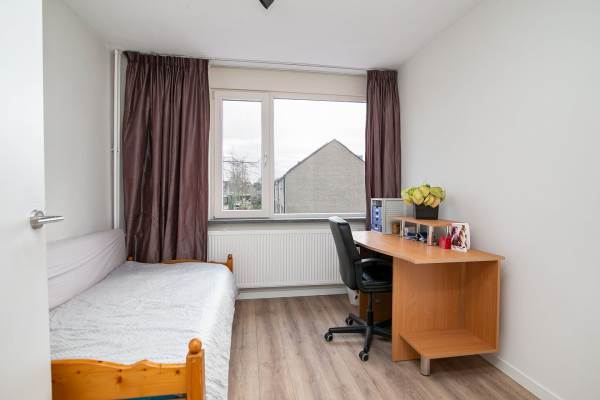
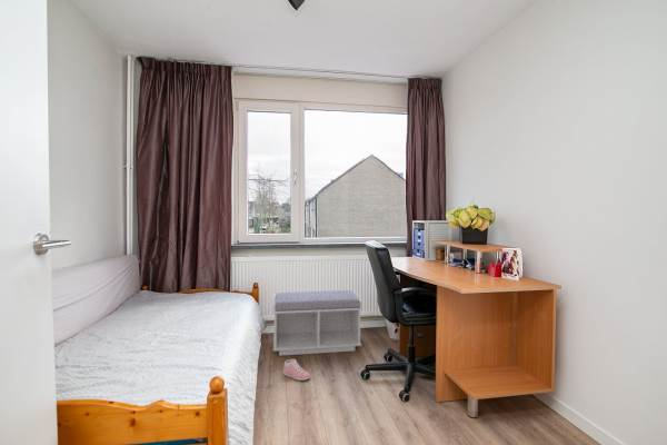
+ bench [272,289,362,357]
+ sneaker [282,357,311,382]
